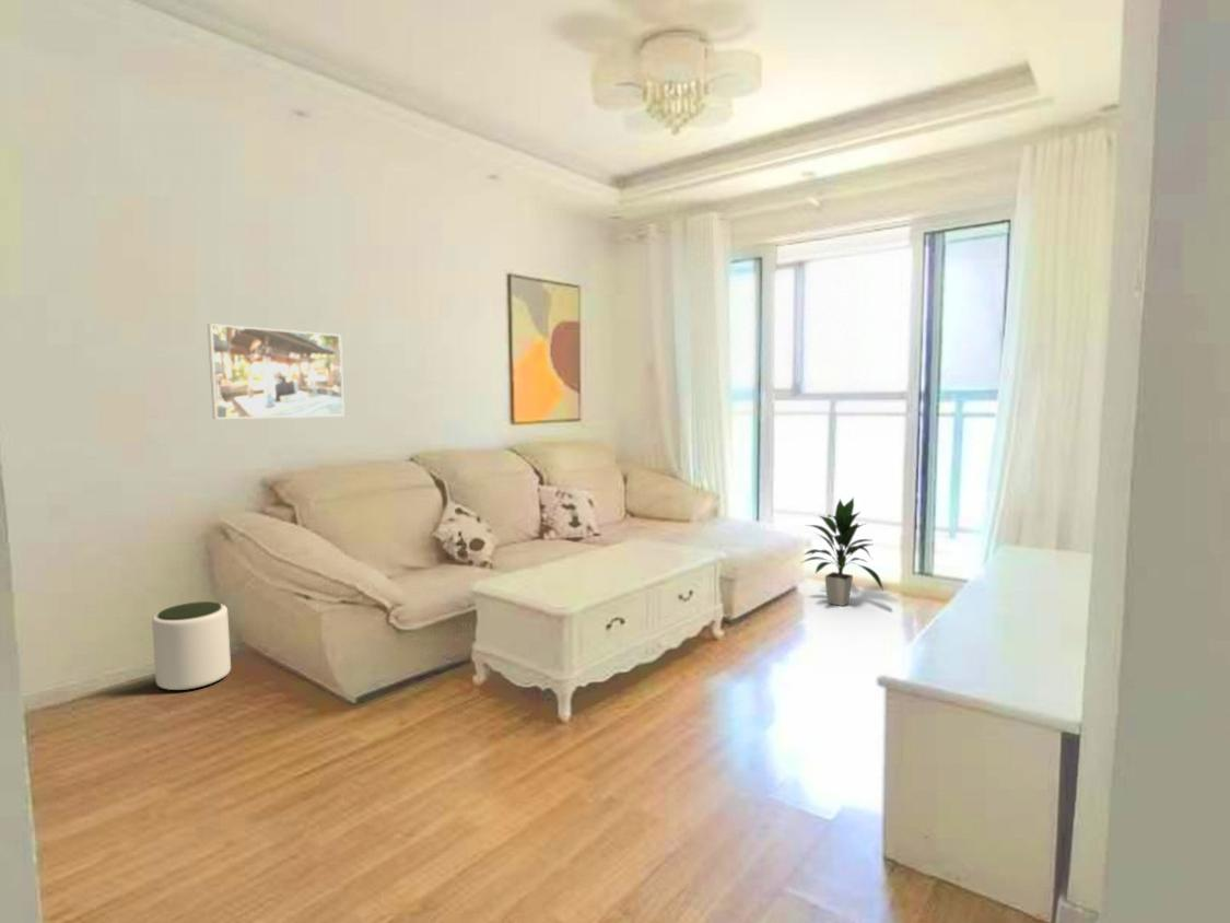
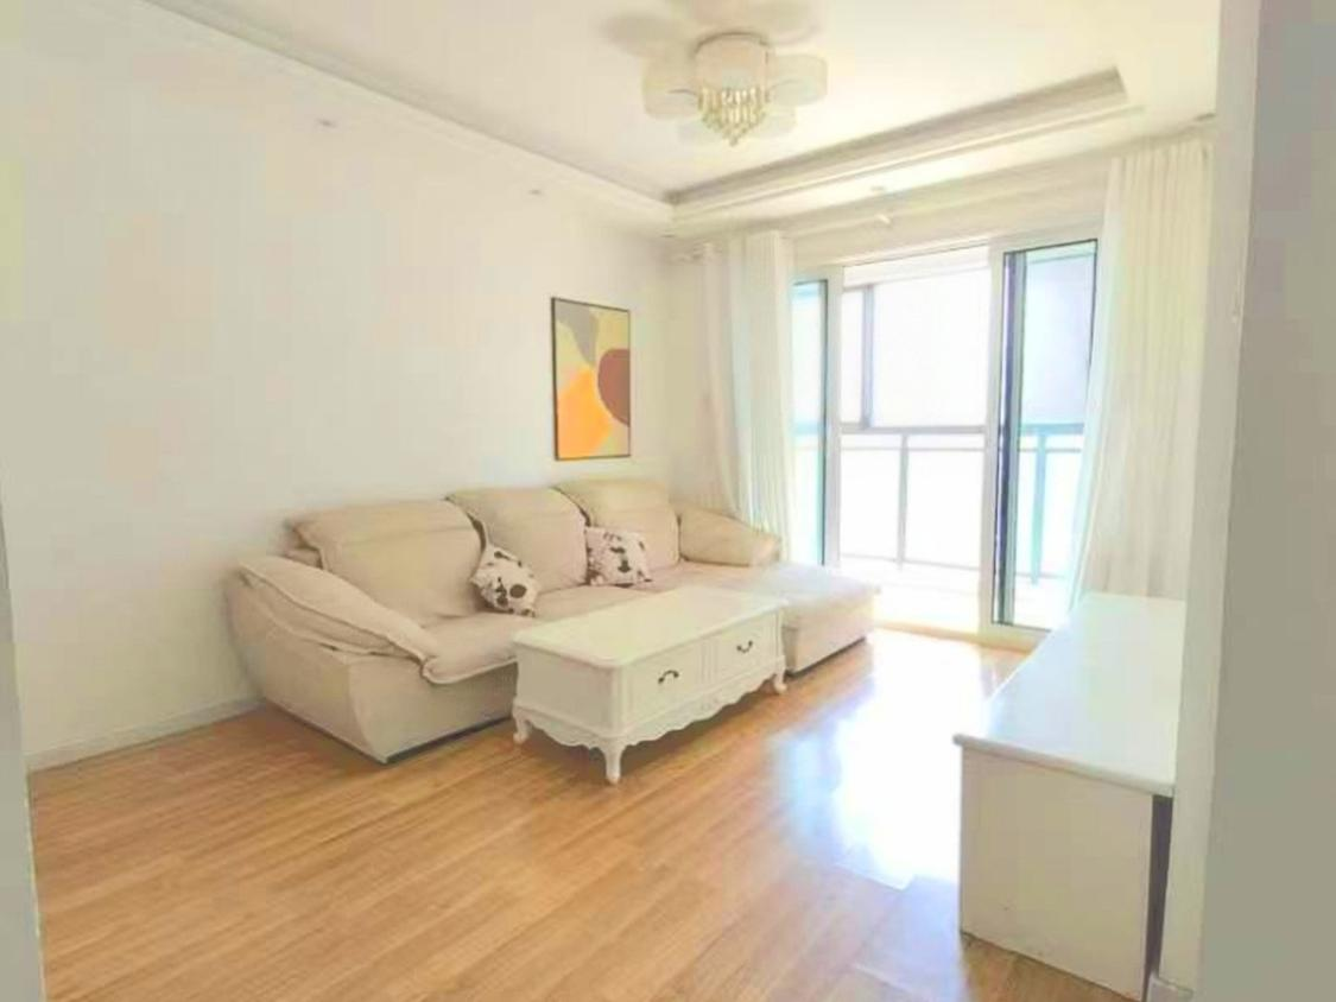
- indoor plant [798,496,885,607]
- plant pot [151,600,232,691]
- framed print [207,323,345,420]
